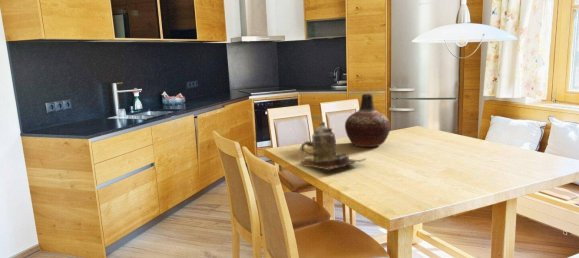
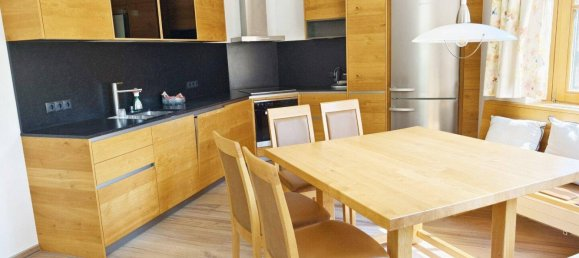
- teapot [297,121,366,171]
- vase [344,93,391,148]
